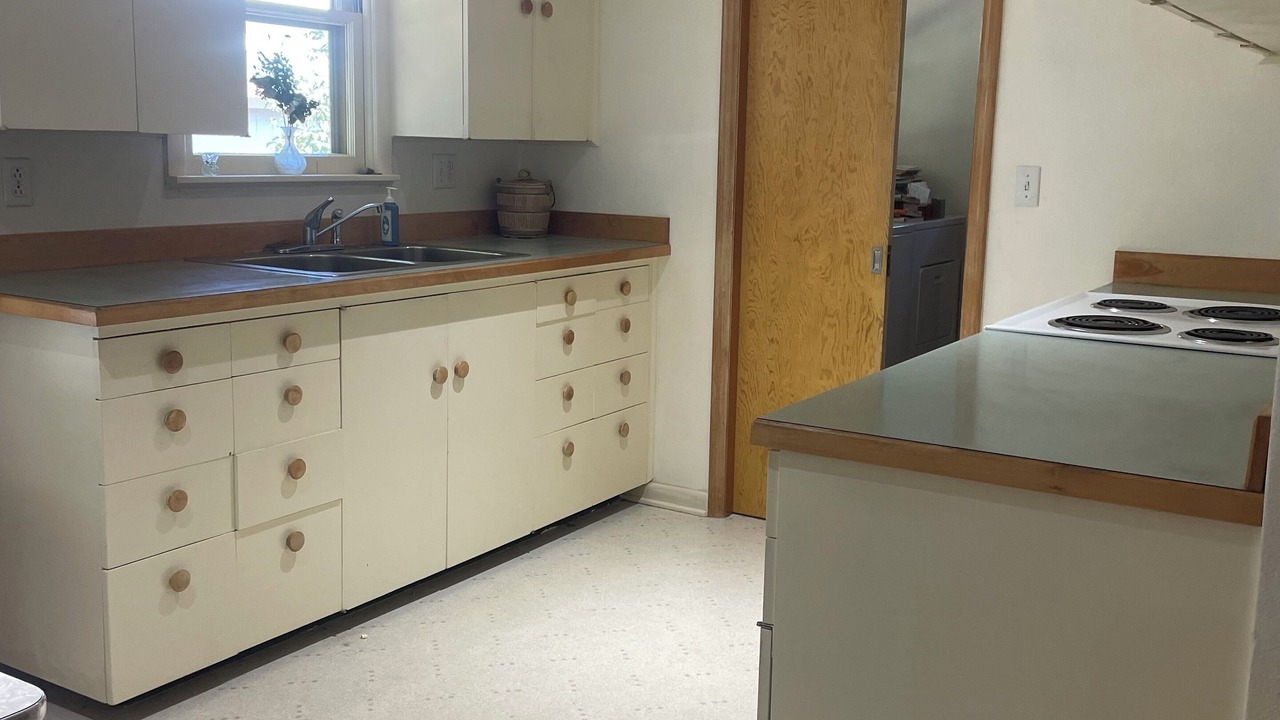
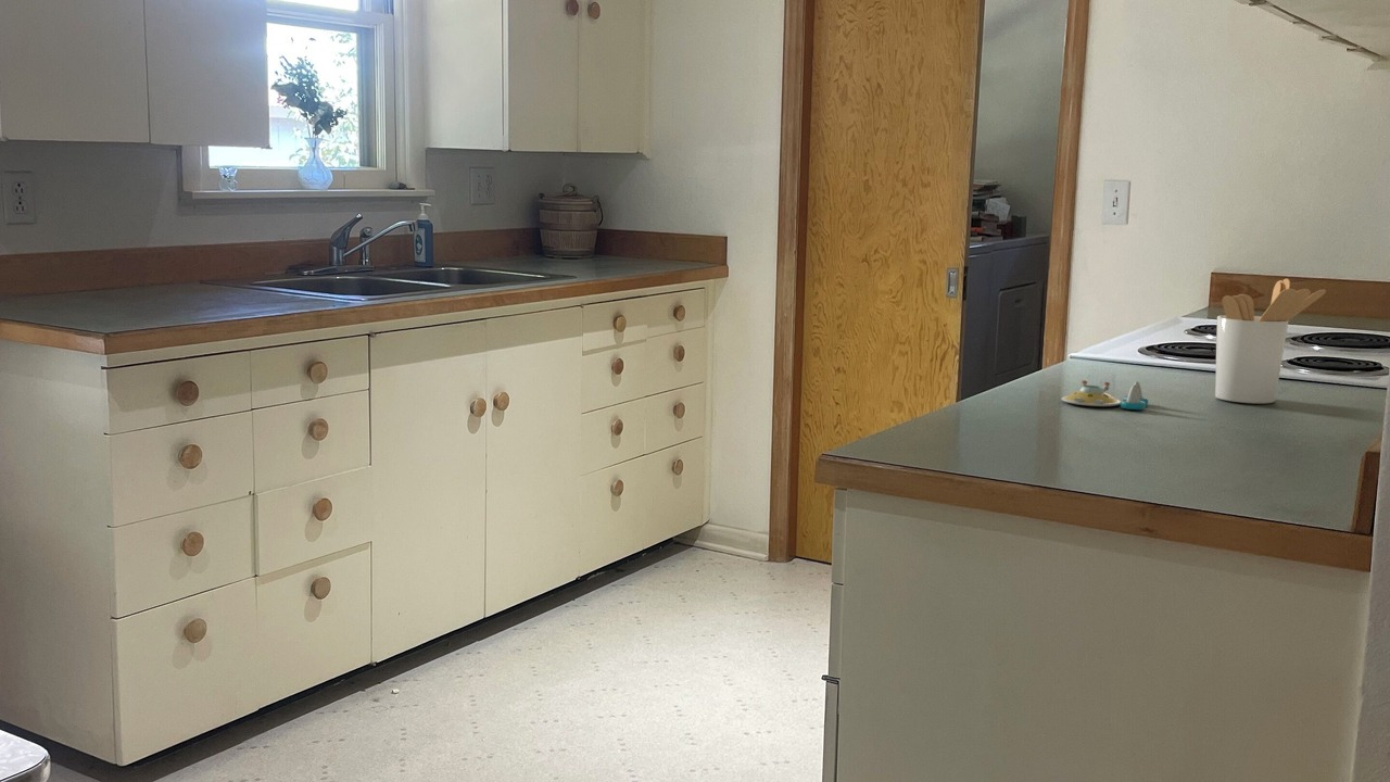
+ utensil holder [1214,278,1327,404]
+ salt and pepper shaker set [1061,380,1149,411]
